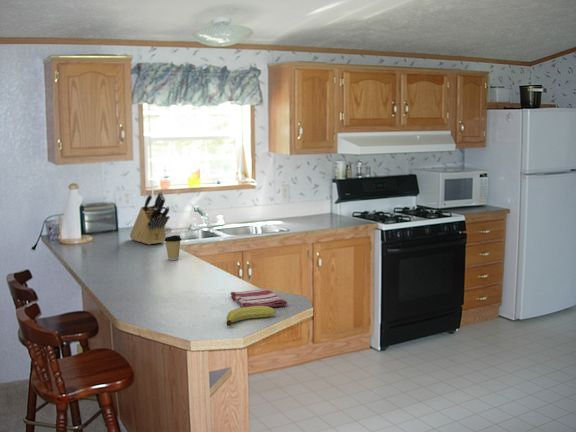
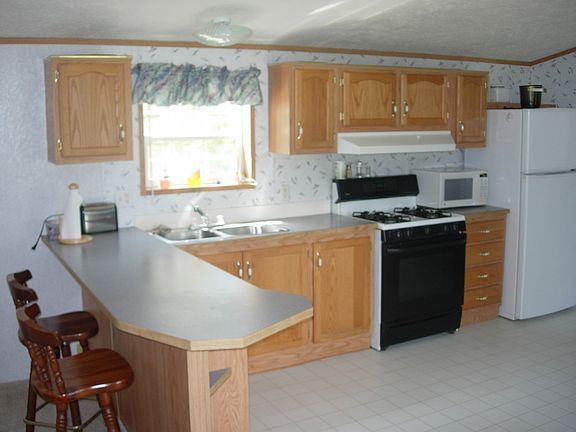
- fruit [225,306,277,327]
- coffee cup [164,234,182,261]
- dish towel [229,288,288,308]
- knife block [129,190,171,246]
